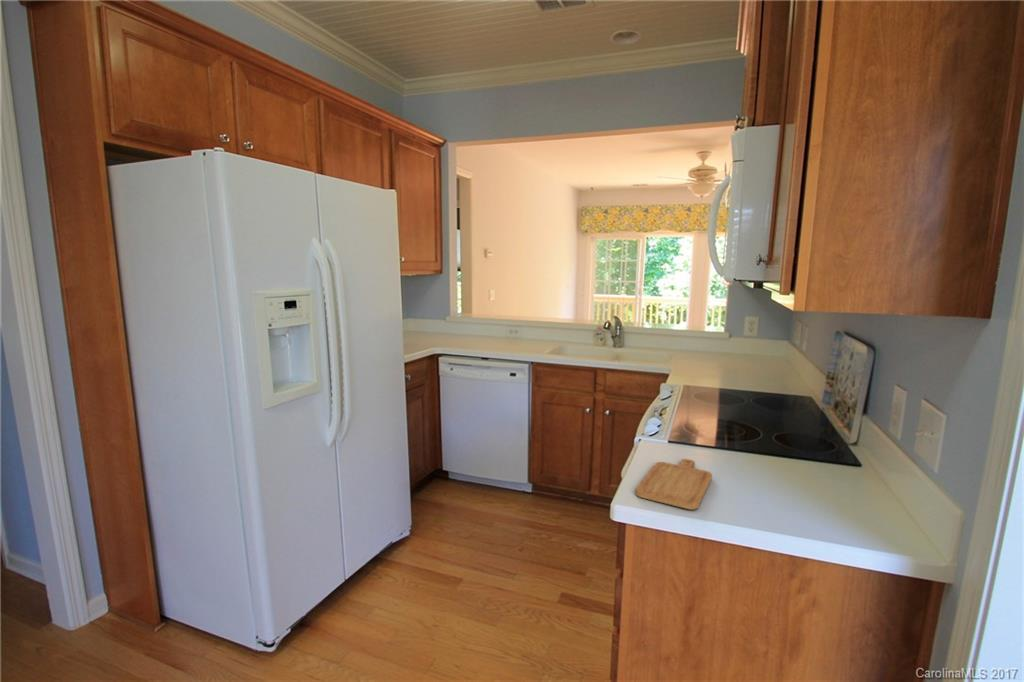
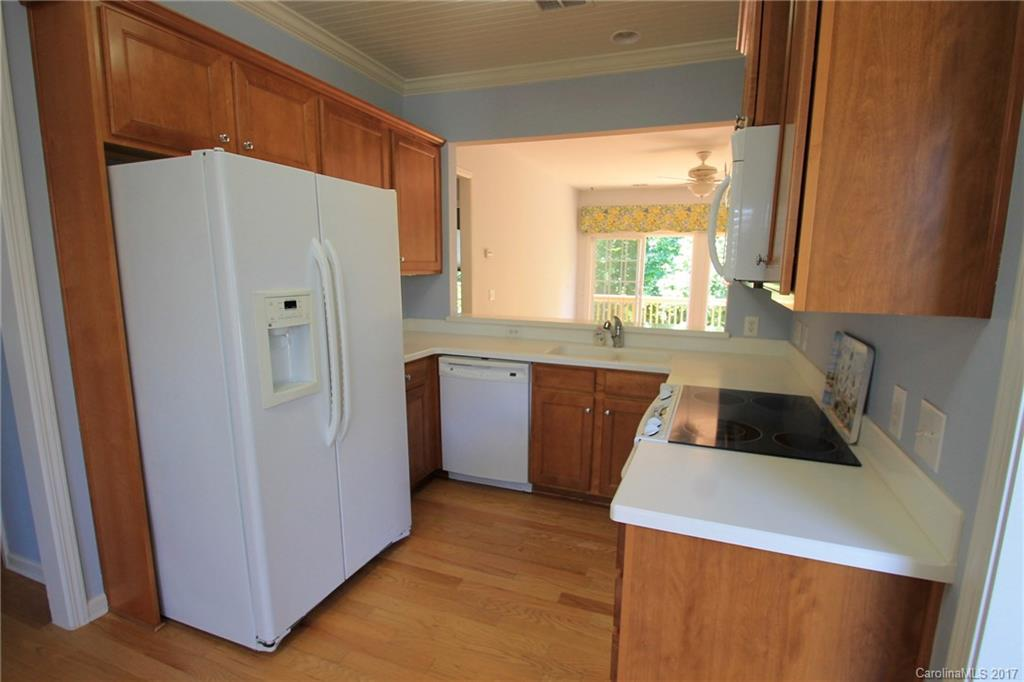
- chopping board [635,458,713,511]
